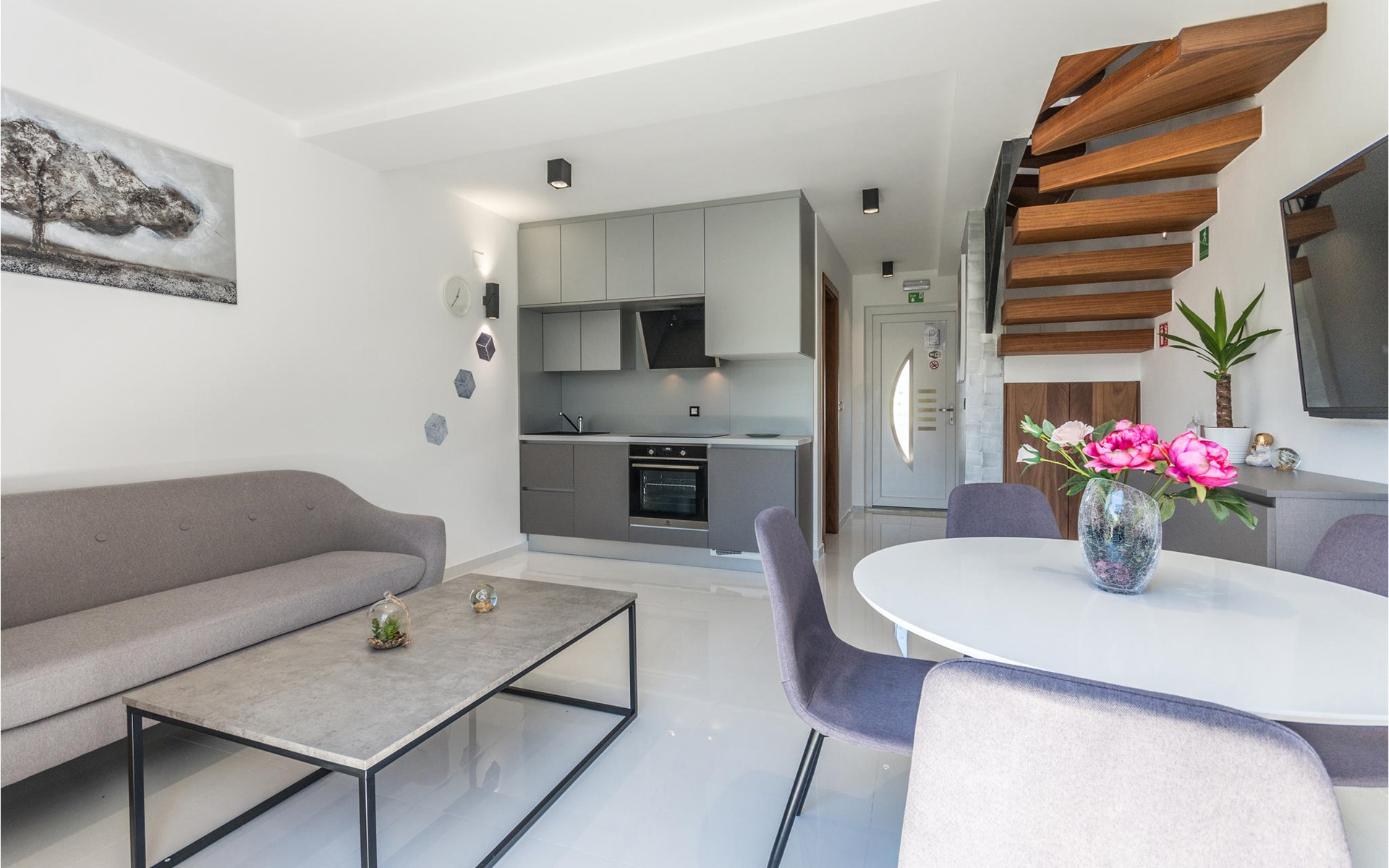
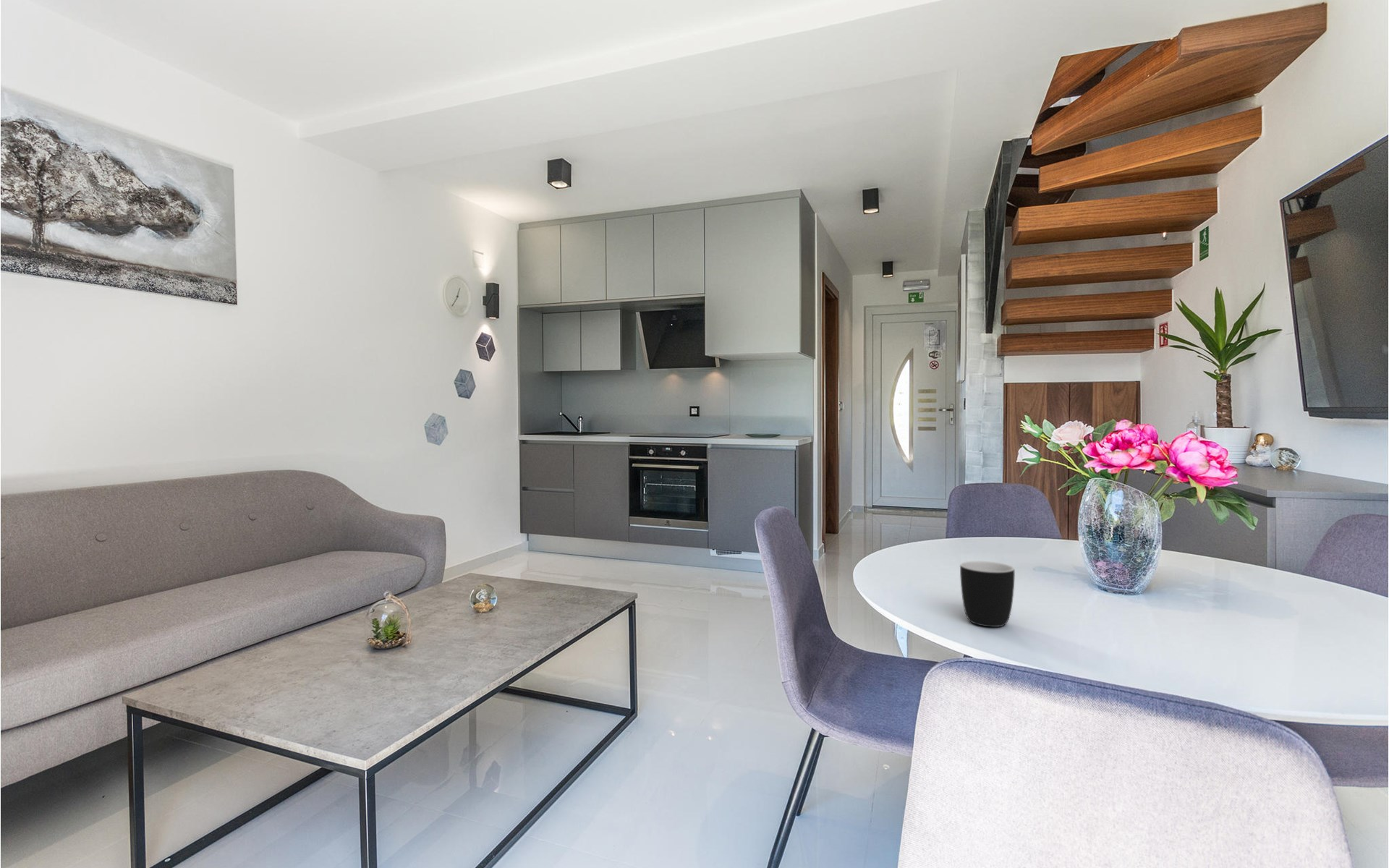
+ mug [959,561,1016,628]
